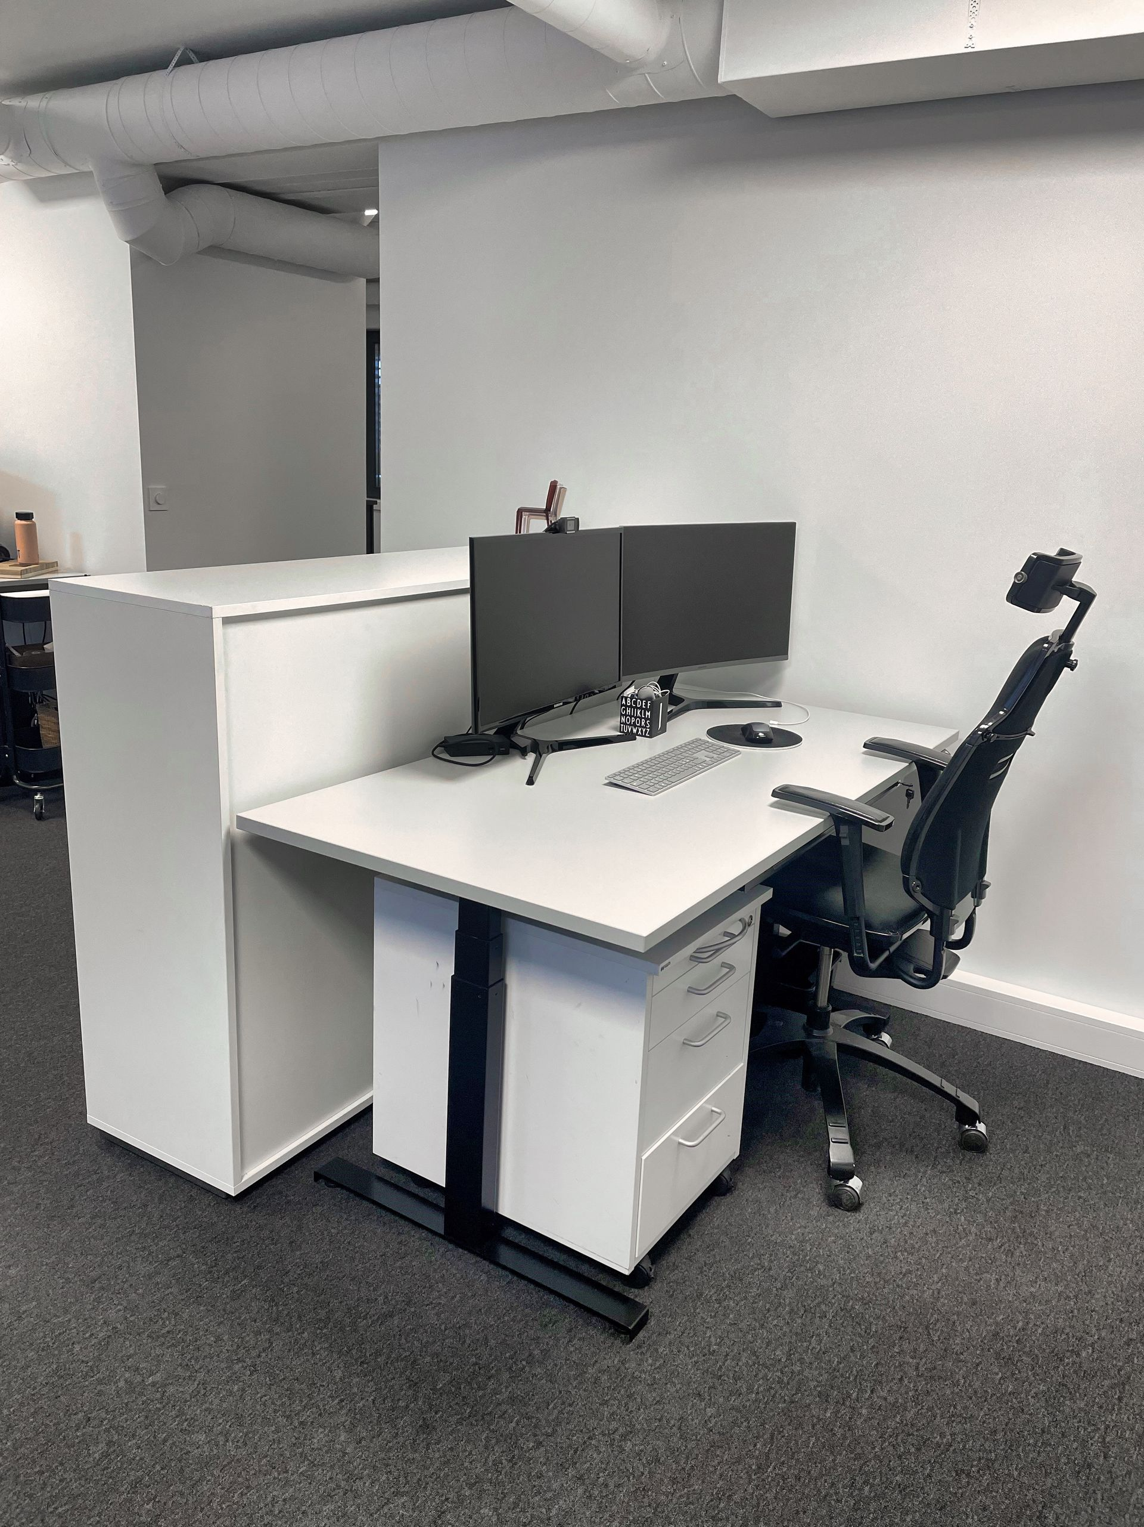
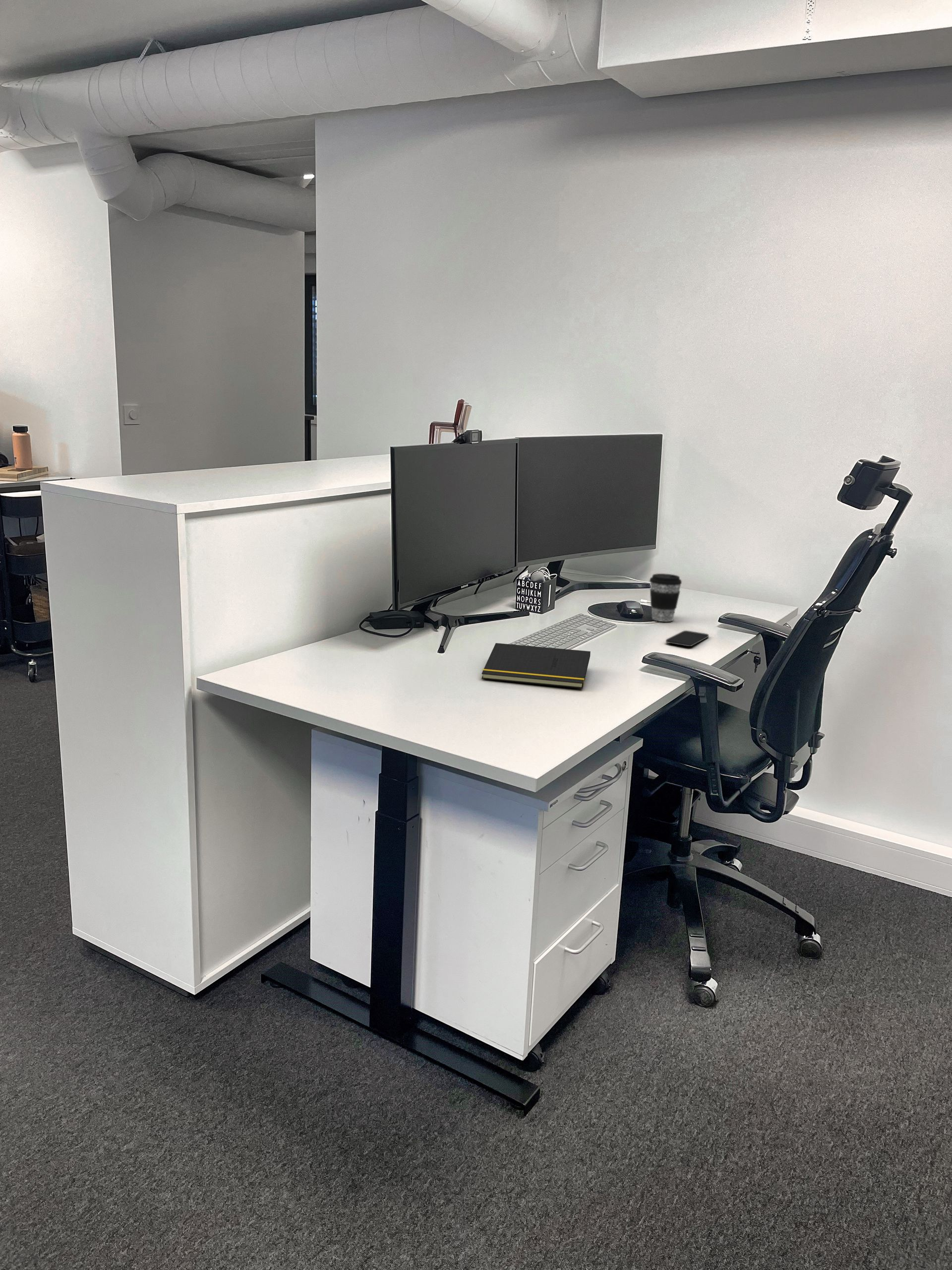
+ smartphone [665,630,710,647]
+ notepad [481,642,591,689]
+ coffee cup [649,573,682,622]
